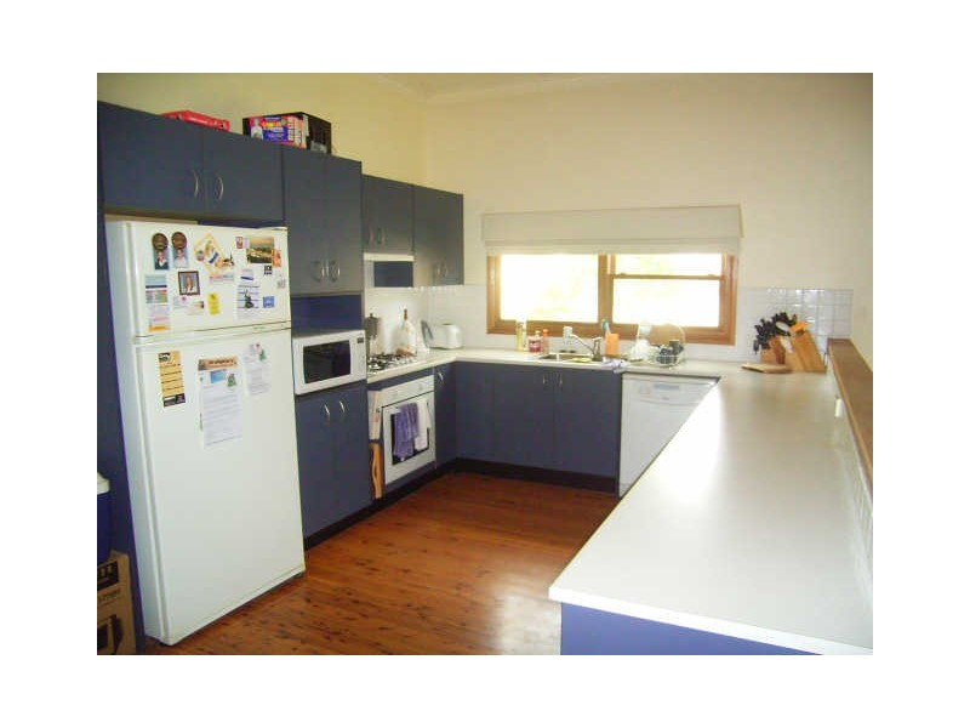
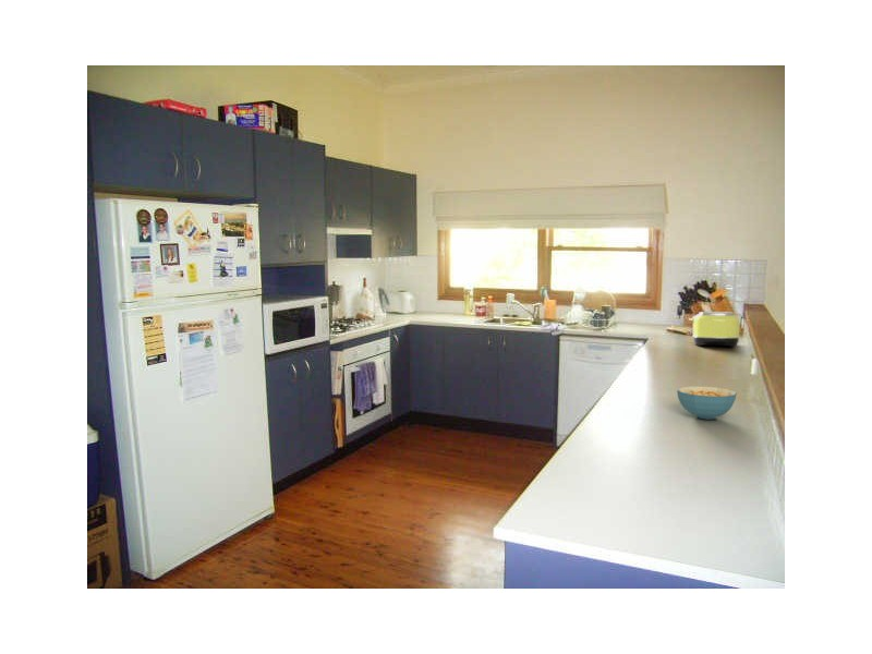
+ cereal bowl [676,386,738,421]
+ toaster [688,311,740,348]
